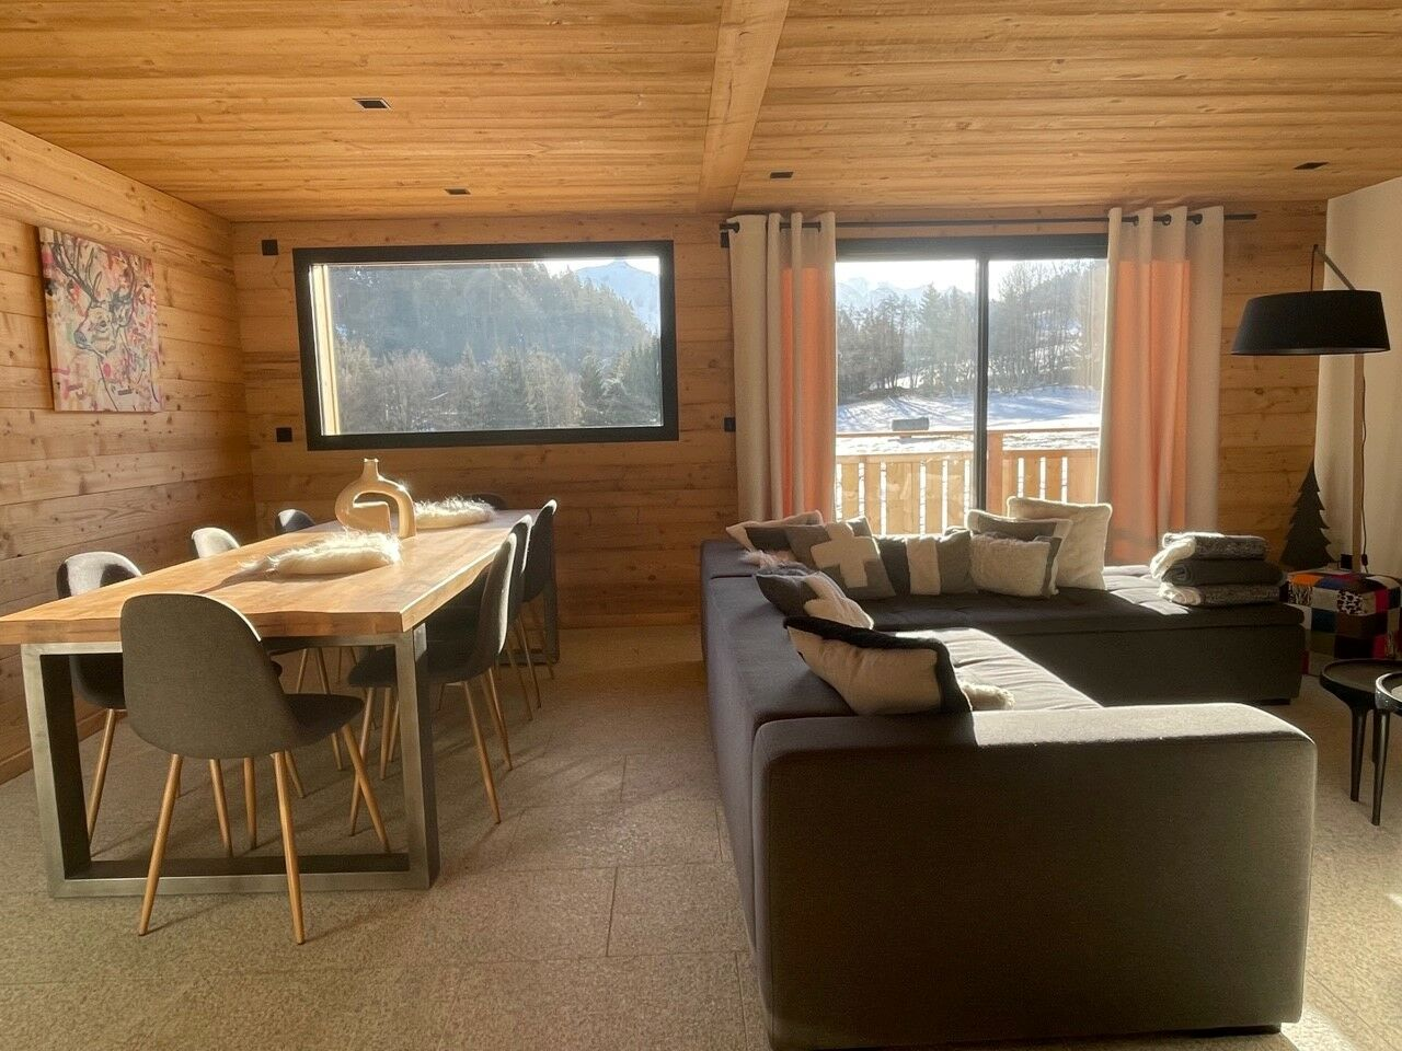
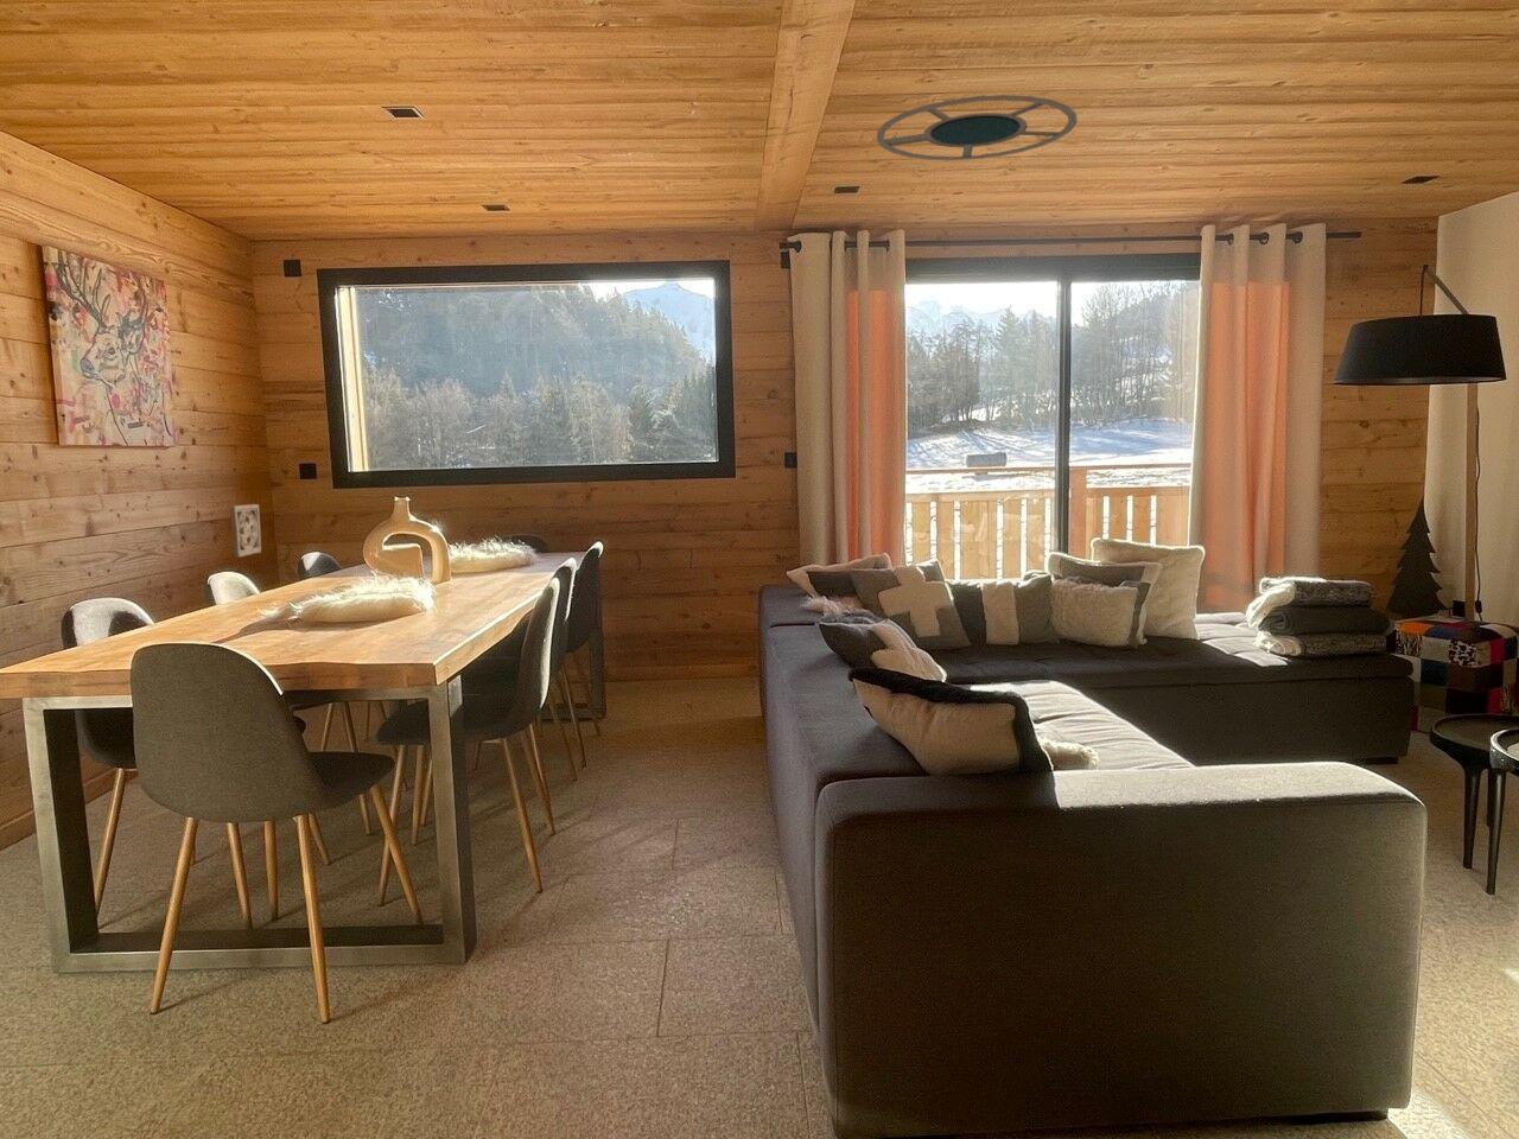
+ ceiling lamp [876,93,1079,162]
+ wall ornament [228,502,262,559]
